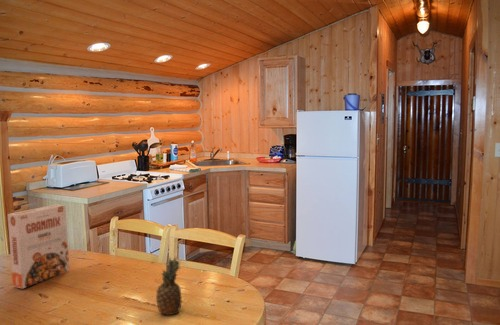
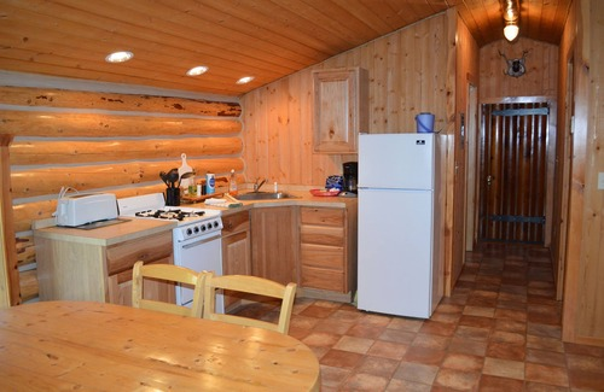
- cereal box [7,204,70,290]
- fruit [155,256,183,317]
